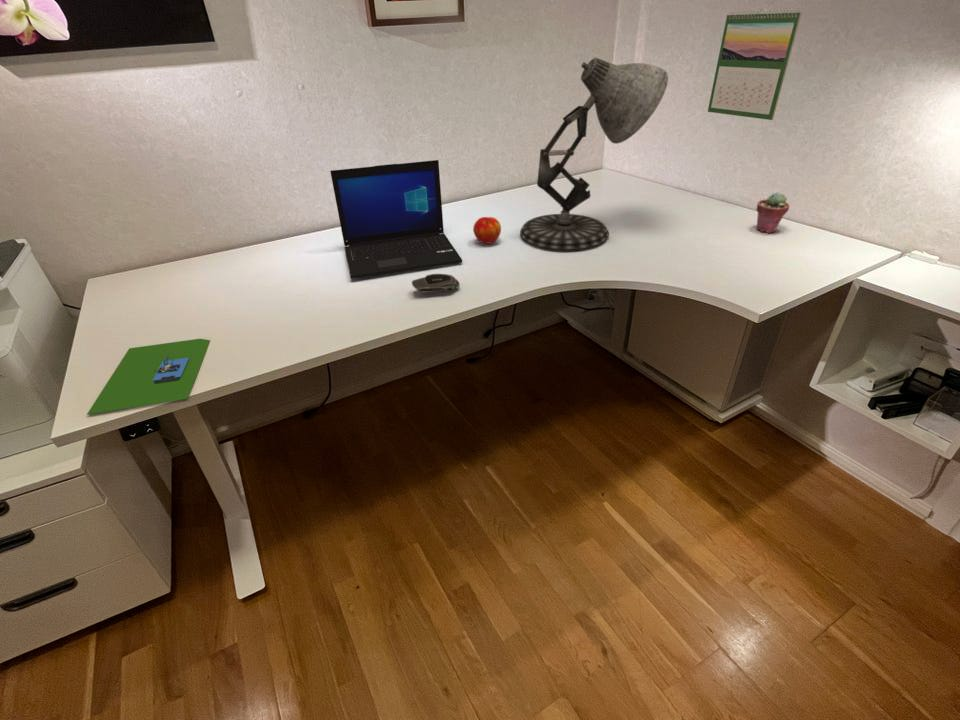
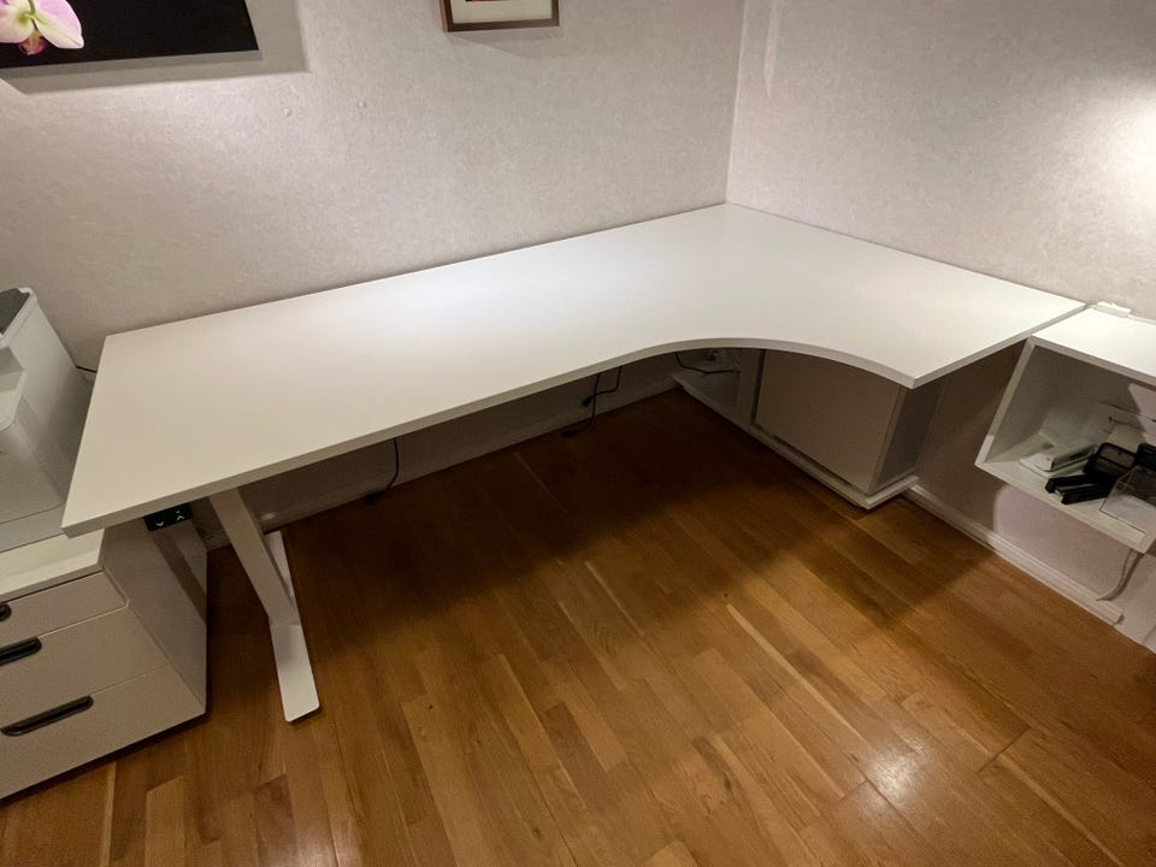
- apple [472,216,502,245]
- laptop [329,159,463,279]
- desk lamp [519,57,669,251]
- calendar [707,7,803,121]
- computer mouse [411,273,461,294]
- potted succulent [755,192,790,234]
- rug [86,338,211,416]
